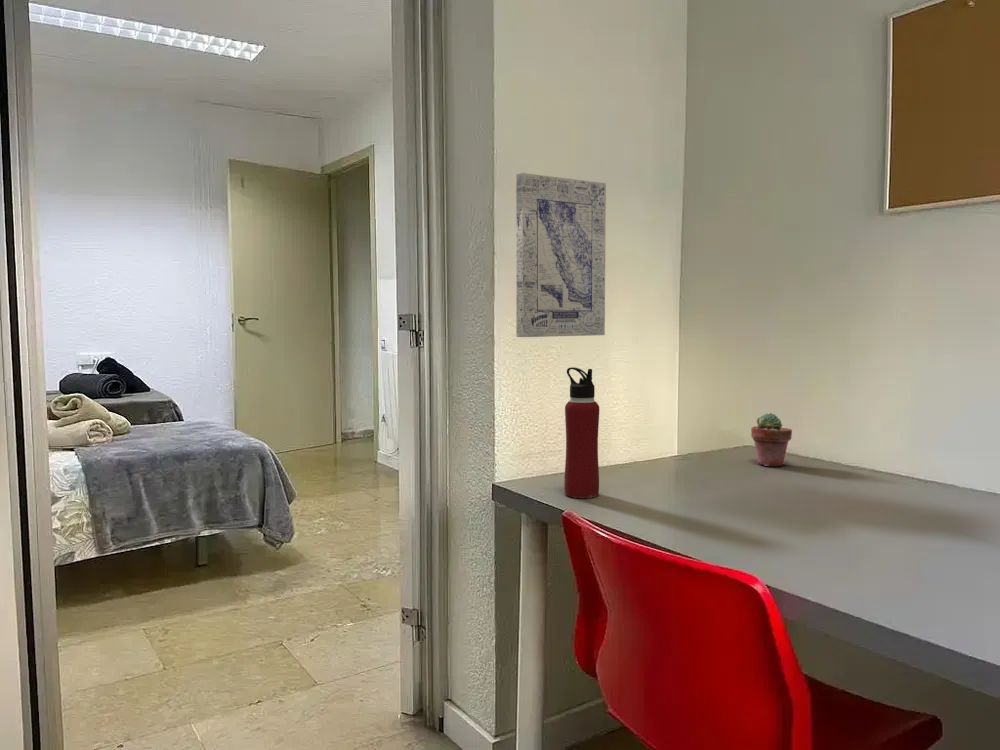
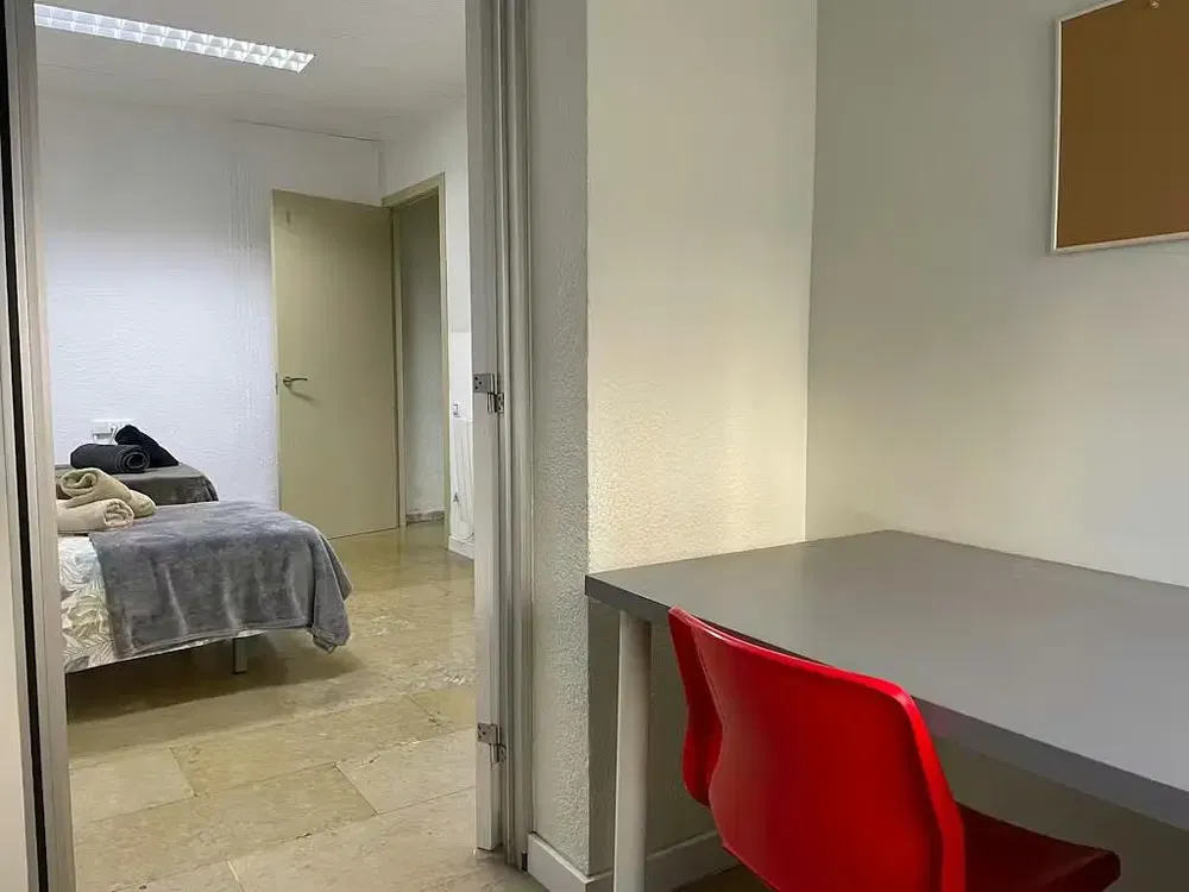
- water bottle [563,366,600,499]
- wall art [515,172,607,338]
- potted succulent [750,412,793,467]
